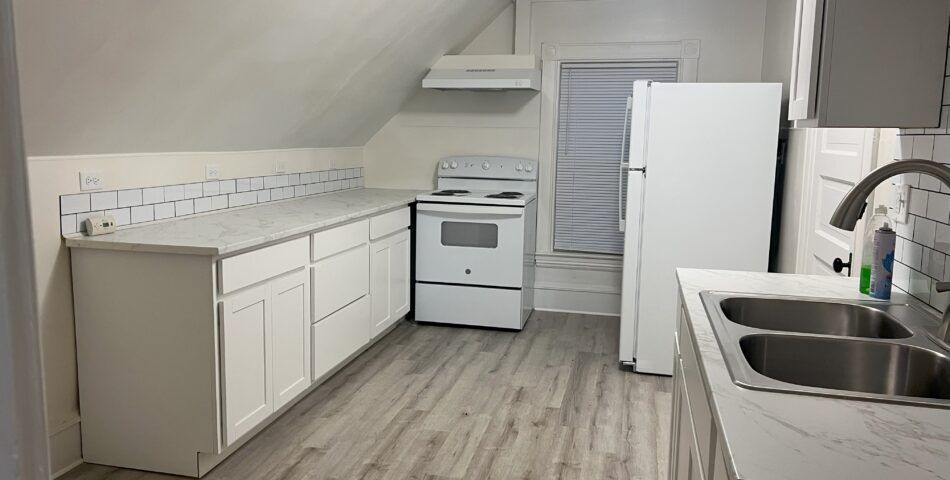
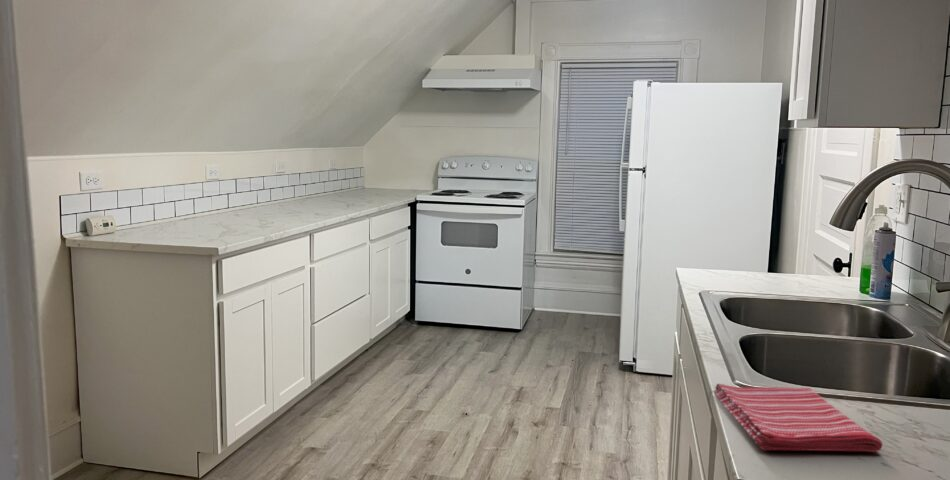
+ dish towel [713,383,884,453]
